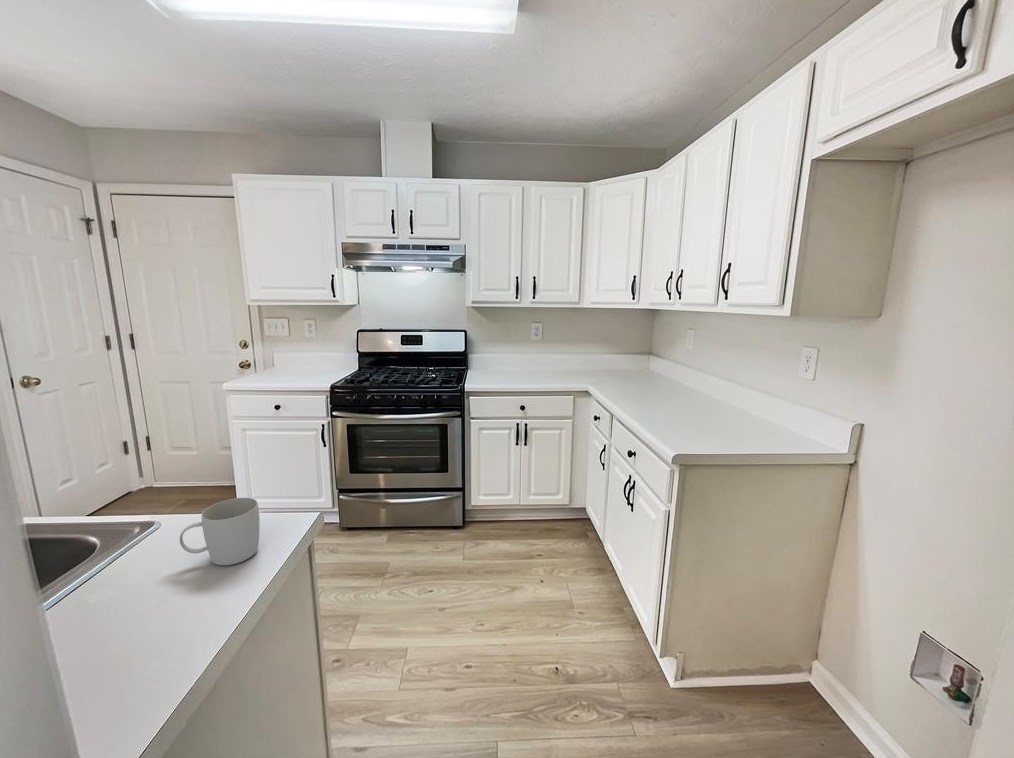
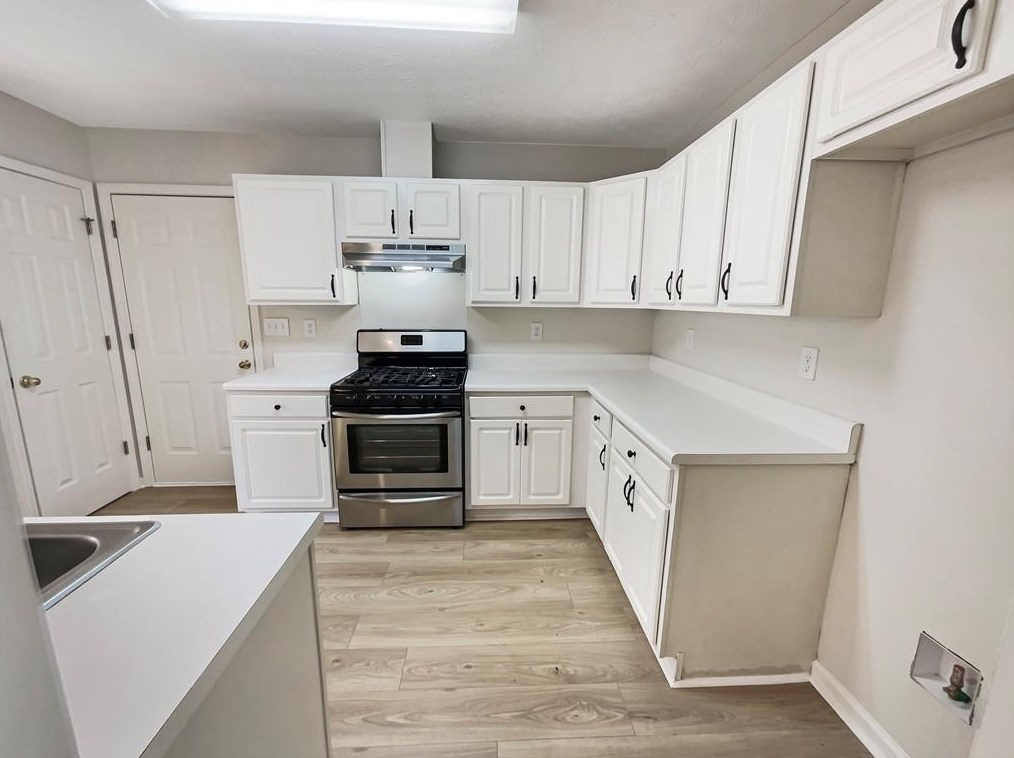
- mug [179,497,261,566]
